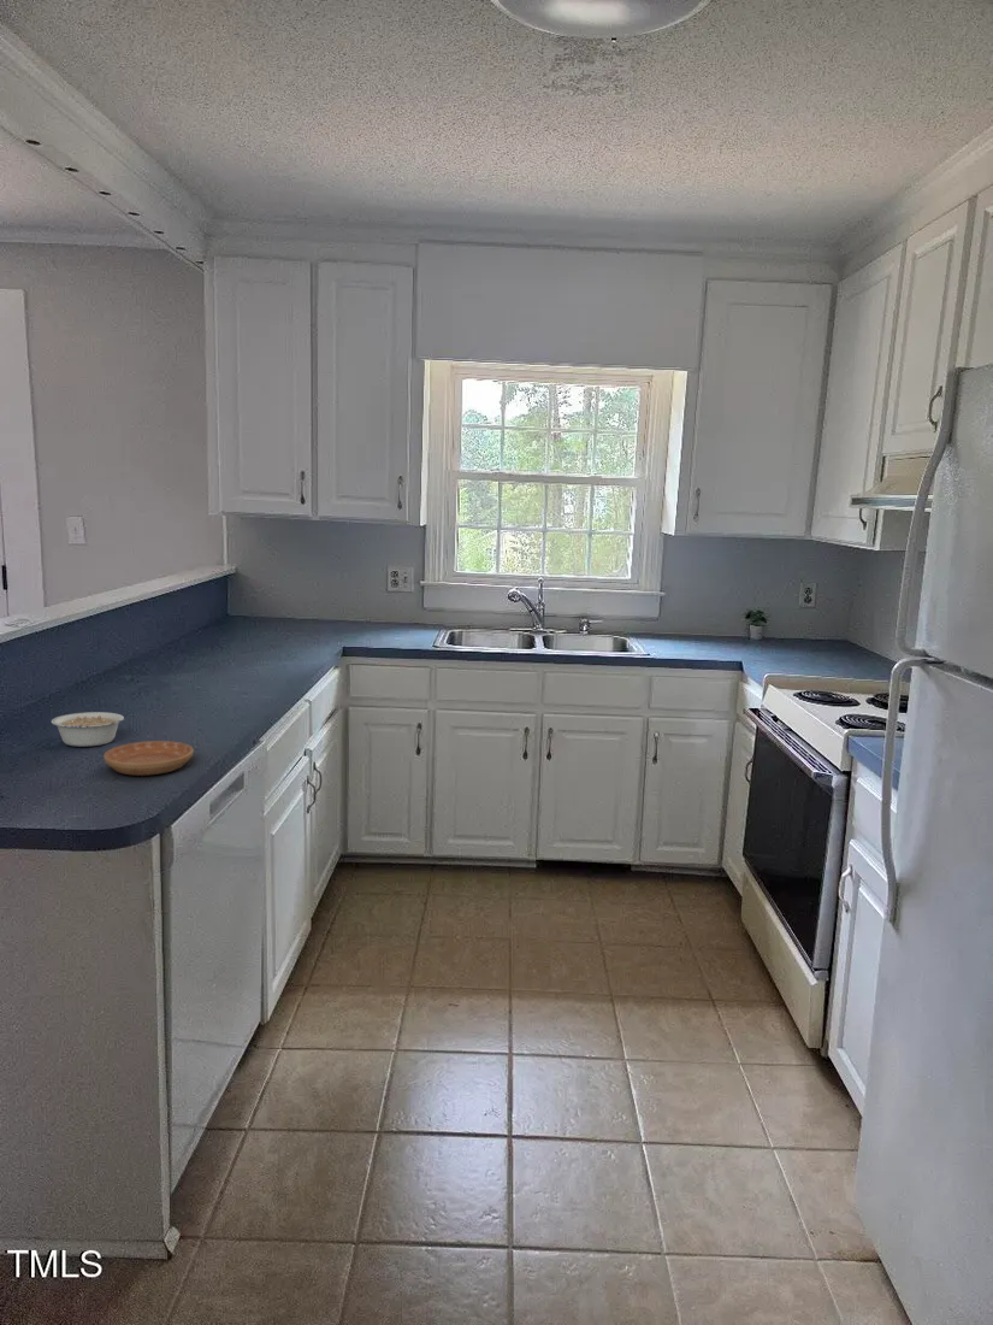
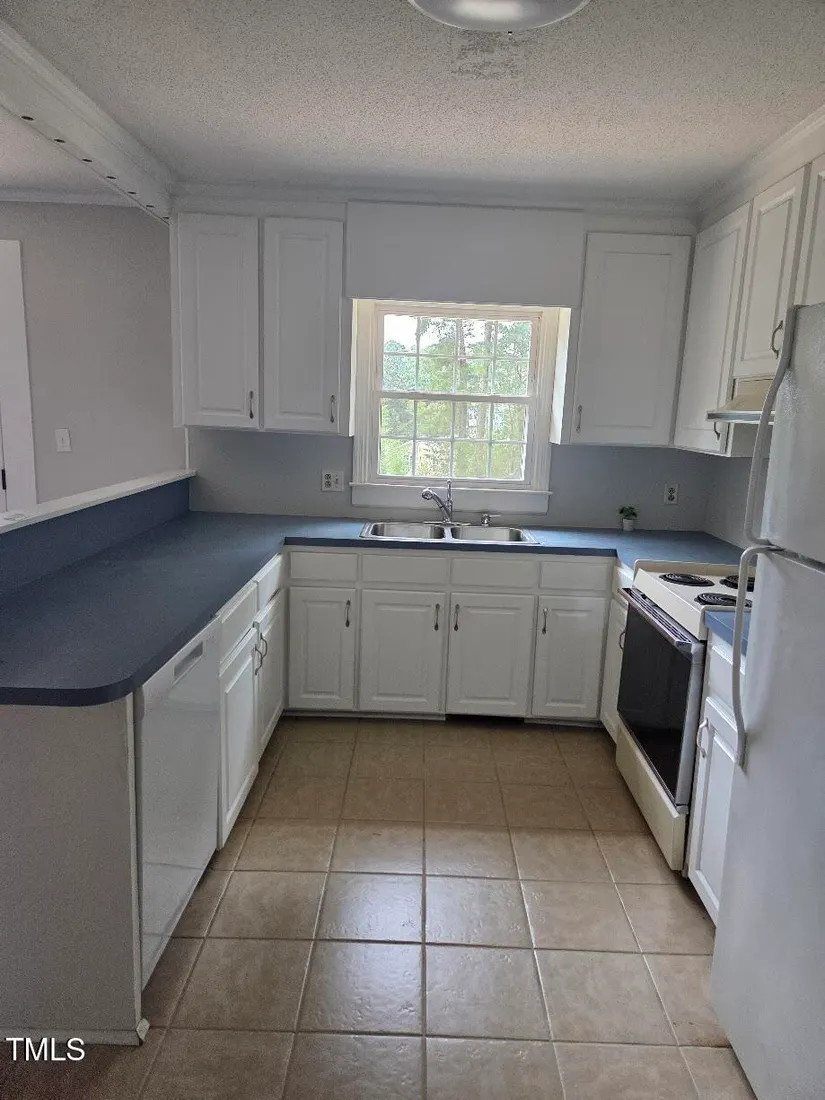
- saucer [102,740,195,777]
- legume [51,711,126,748]
